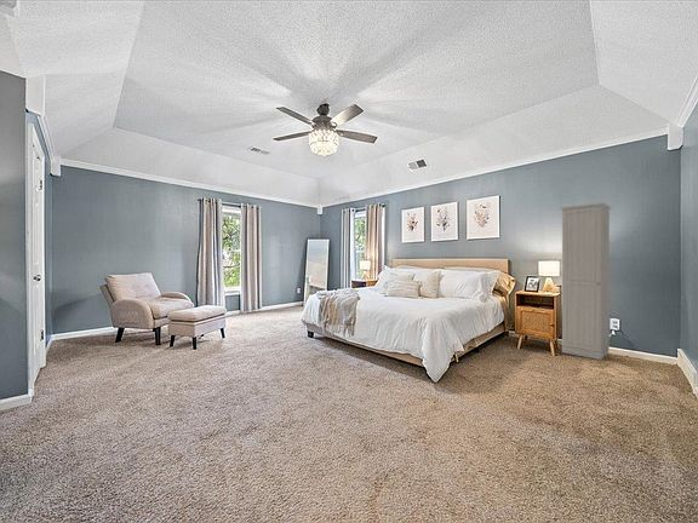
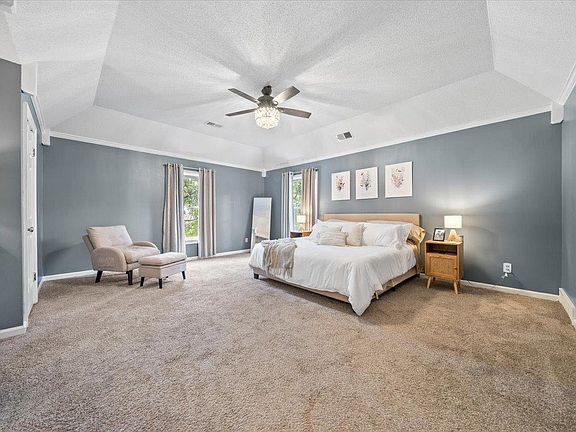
- cabinet [559,202,613,361]
